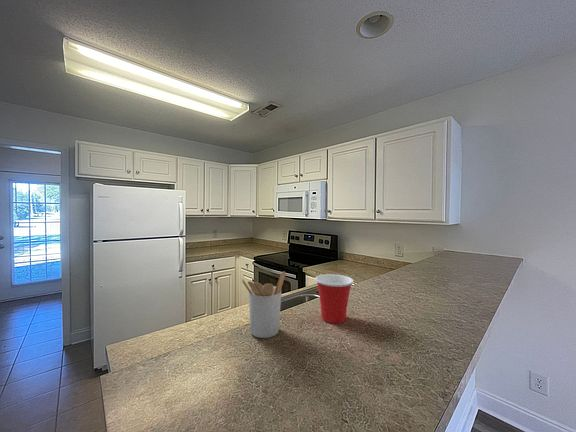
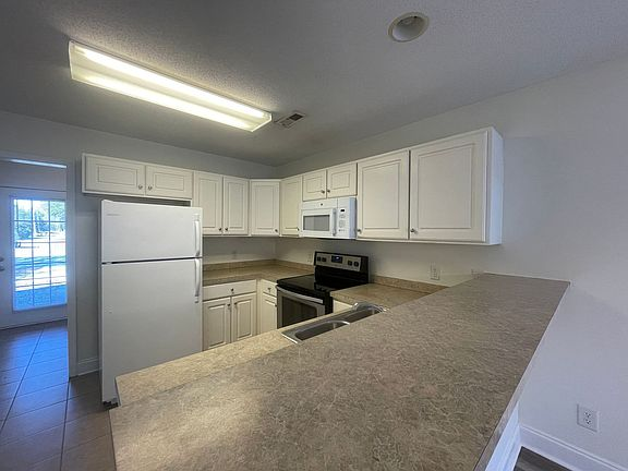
- utensil holder [241,271,286,339]
- cup [314,273,355,324]
